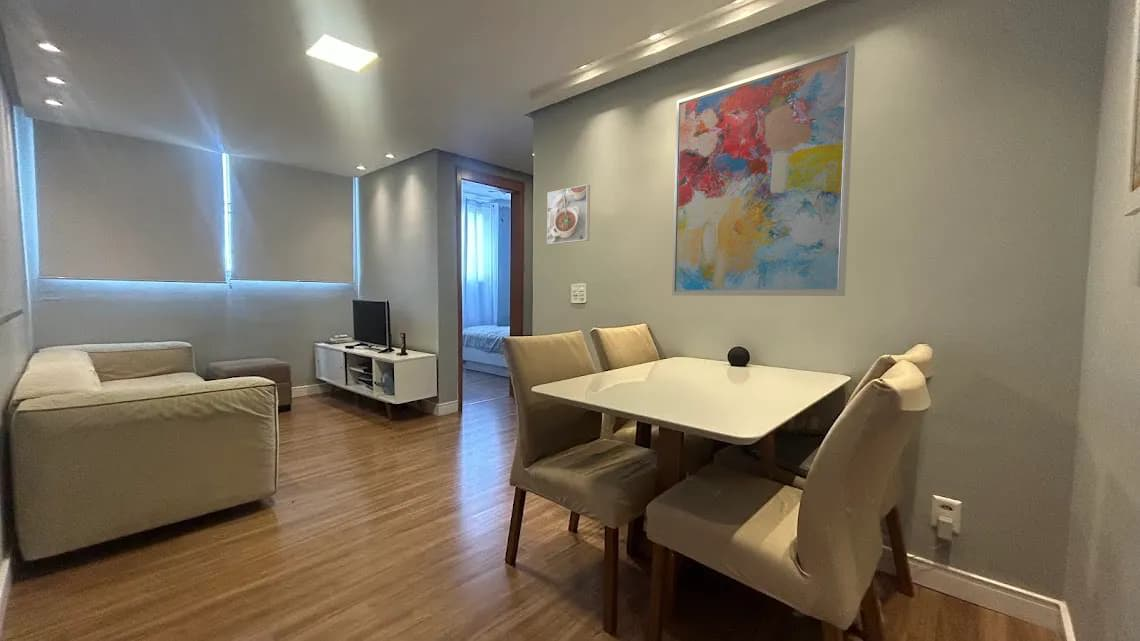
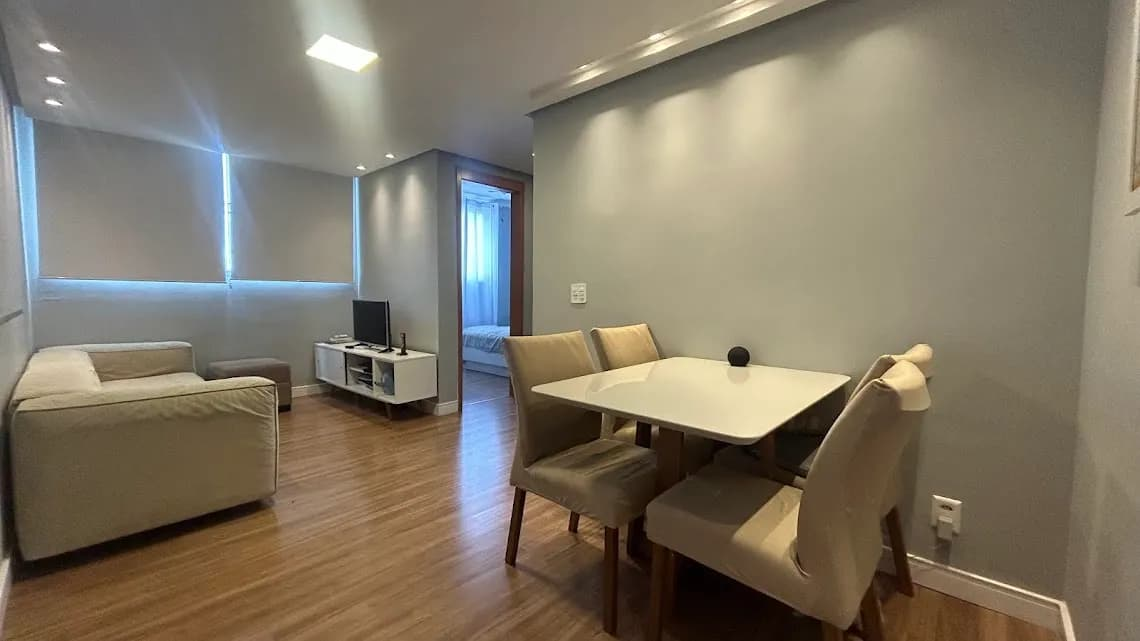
- wall art [671,44,856,297]
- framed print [546,183,591,245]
